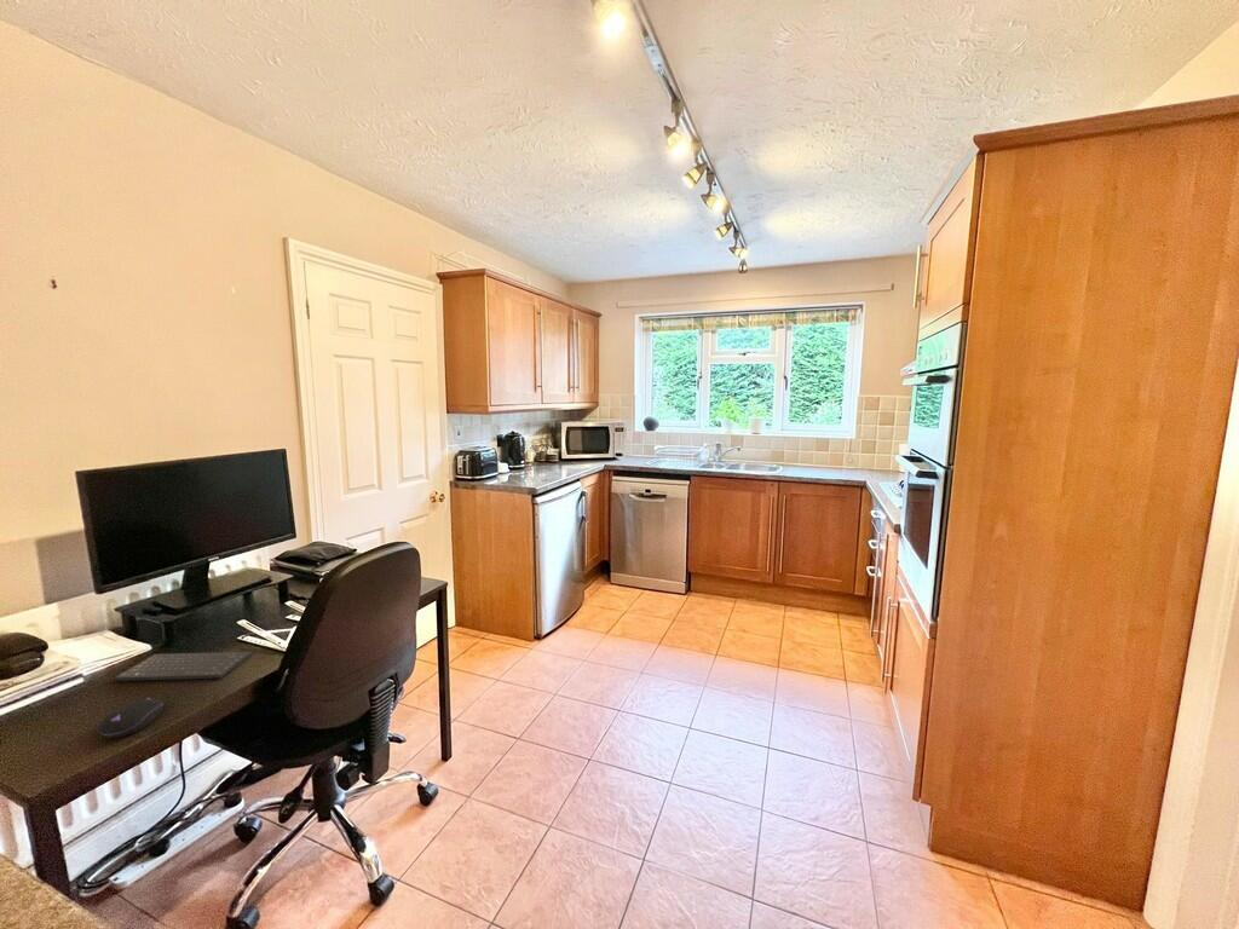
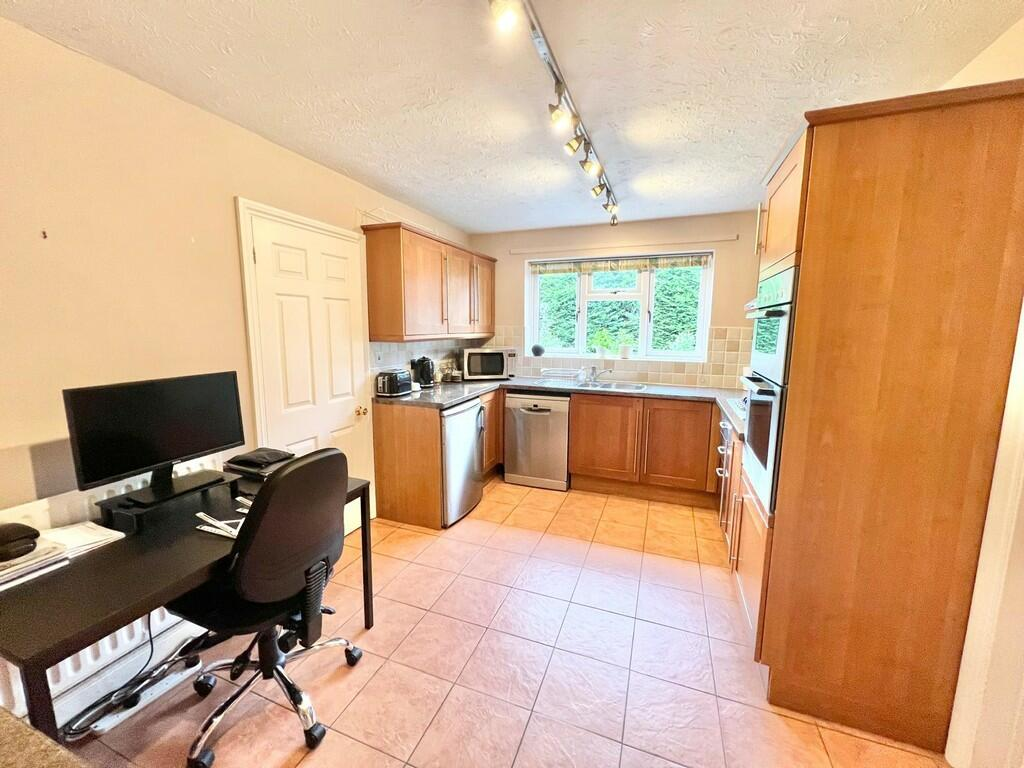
- computer mouse [97,696,165,739]
- keyboard [113,651,253,682]
